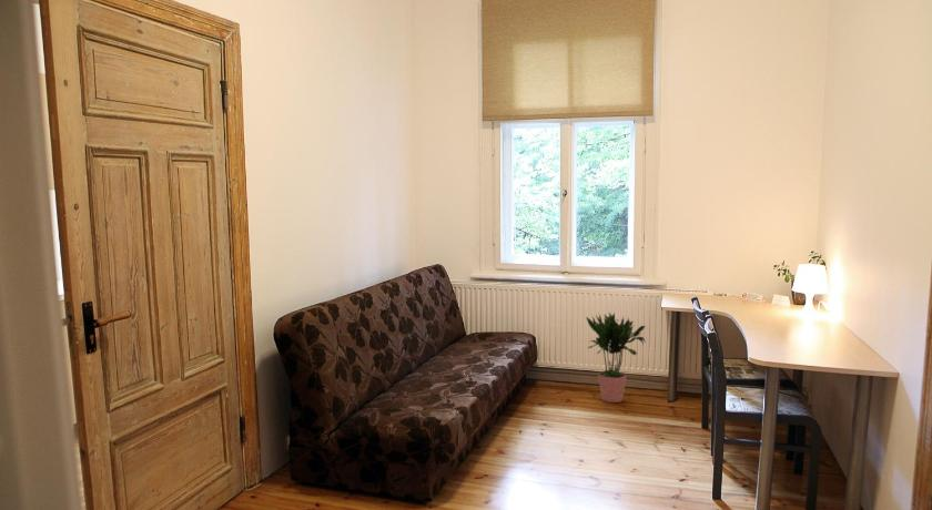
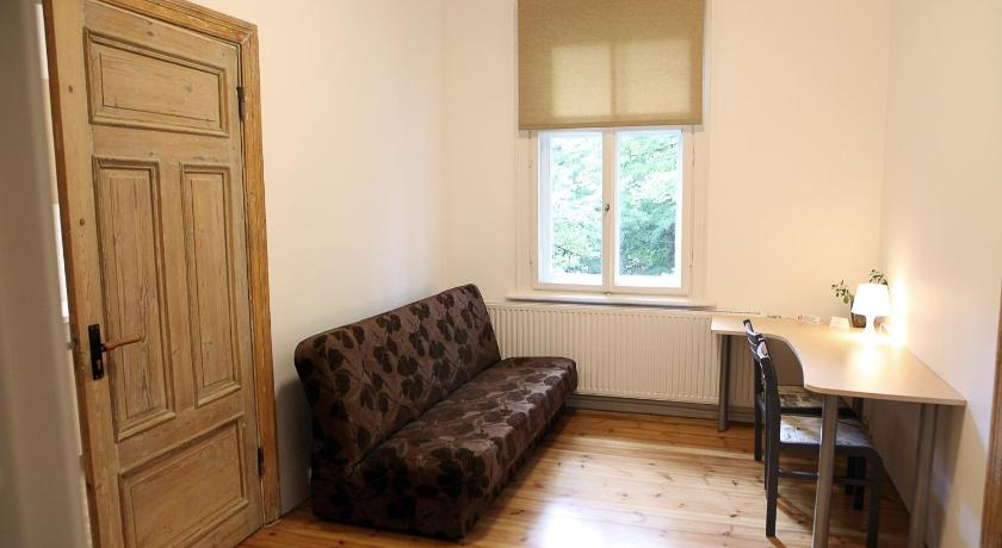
- potted plant [585,312,647,404]
